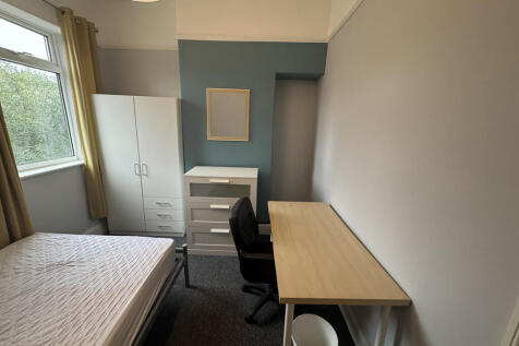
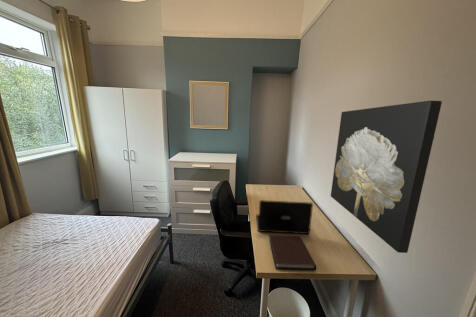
+ notebook [268,234,317,271]
+ wall art [330,100,443,254]
+ laptop [255,199,314,235]
